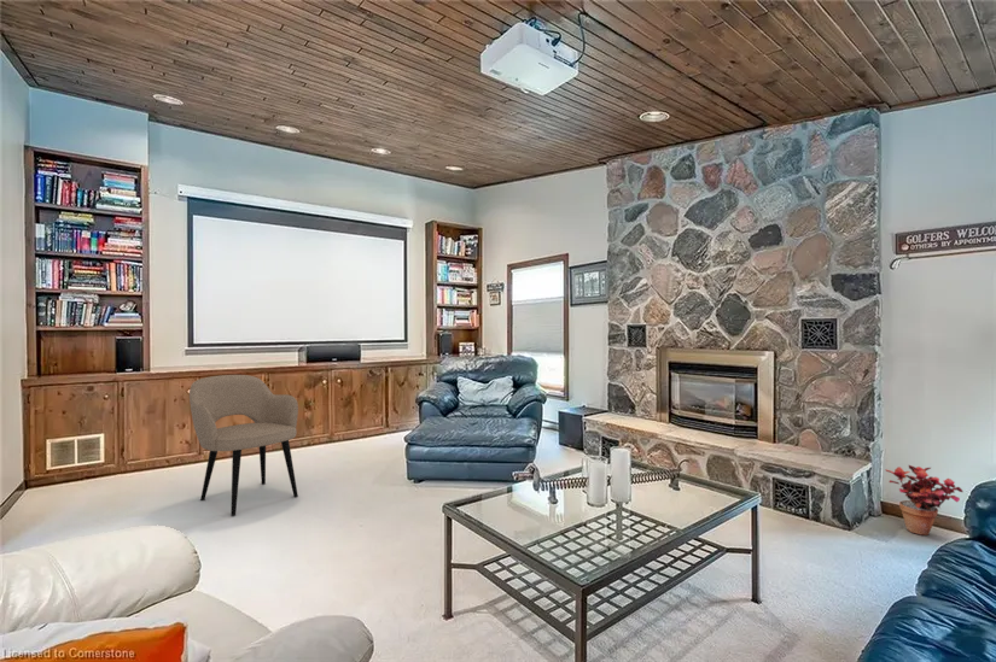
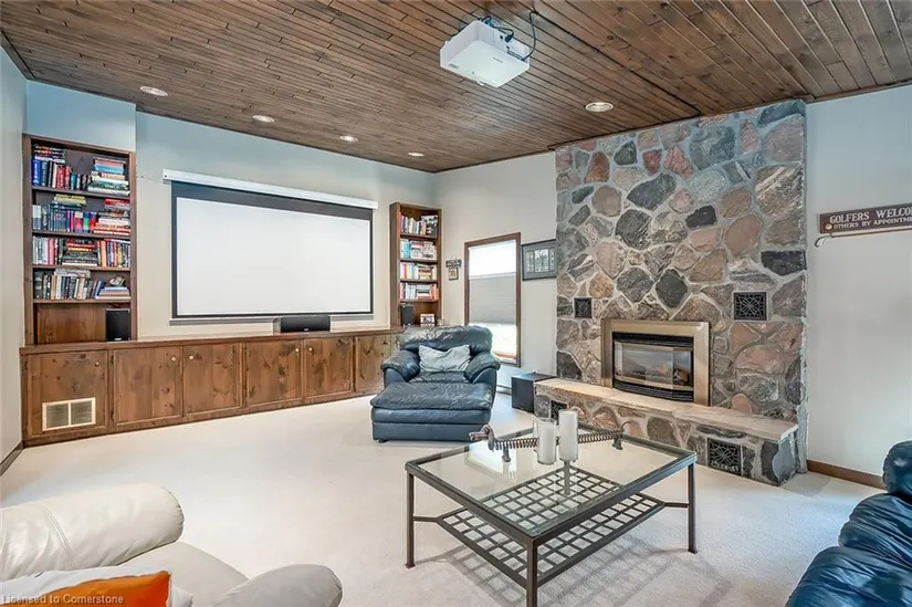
- armchair [188,374,299,517]
- potted plant [884,464,963,537]
